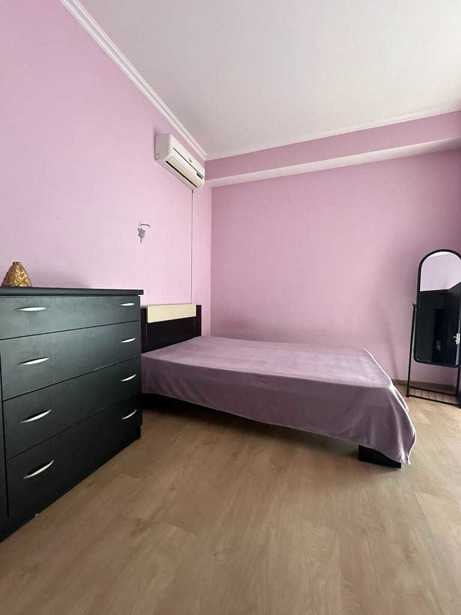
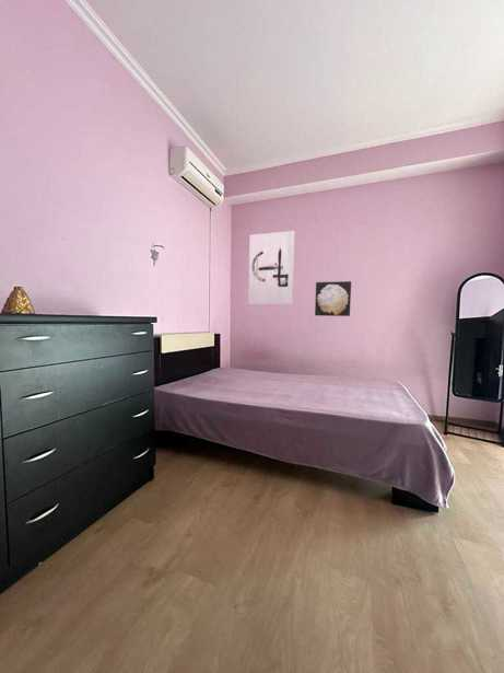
+ wall art [314,280,352,317]
+ wall art [247,230,296,305]
